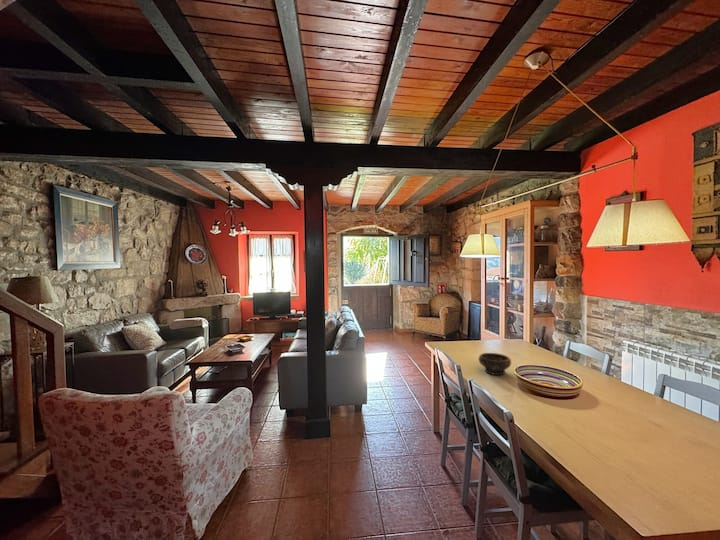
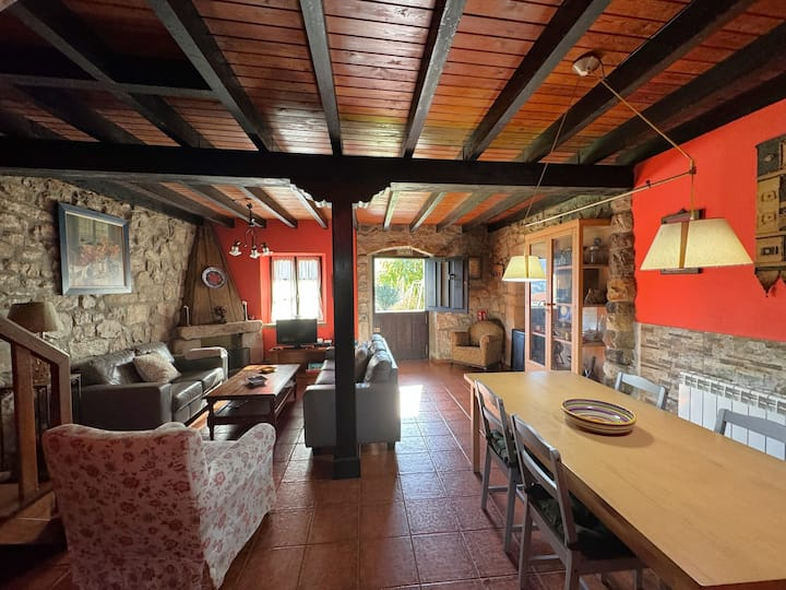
- bowl [478,352,512,376]
